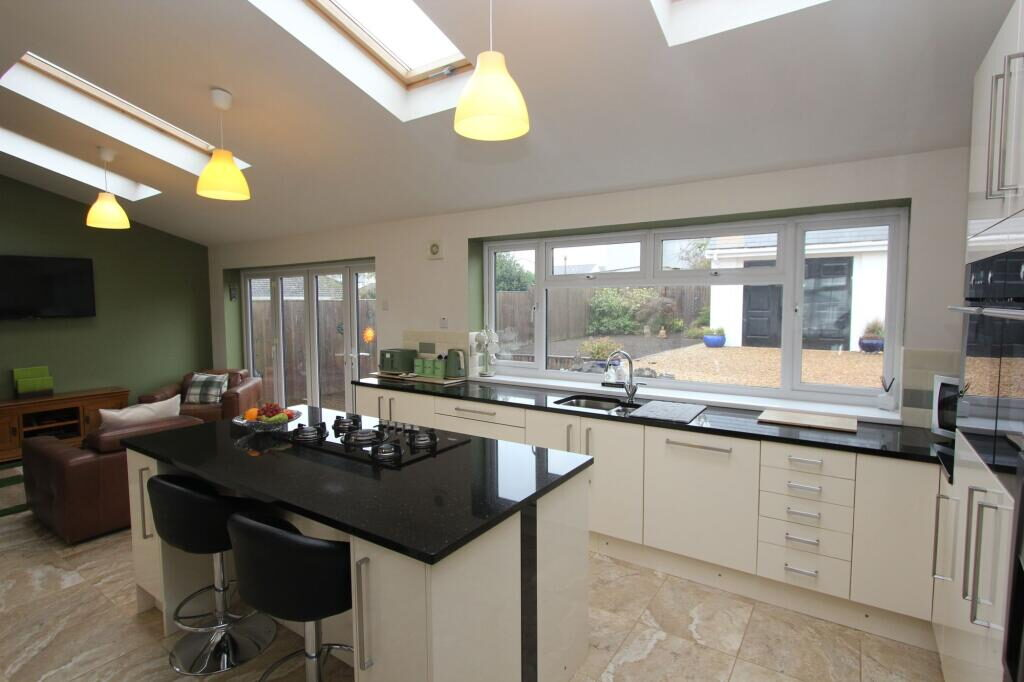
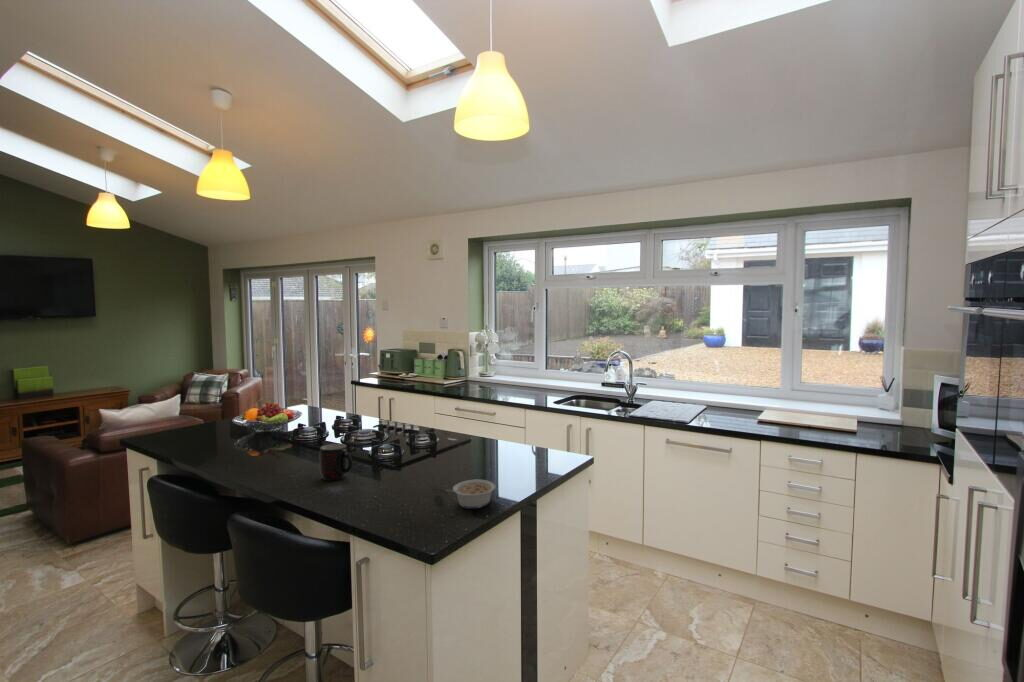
+ legume [445,479,496,510]
+ mug [319,443,354,482]
